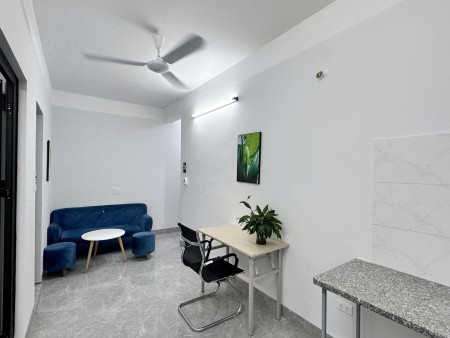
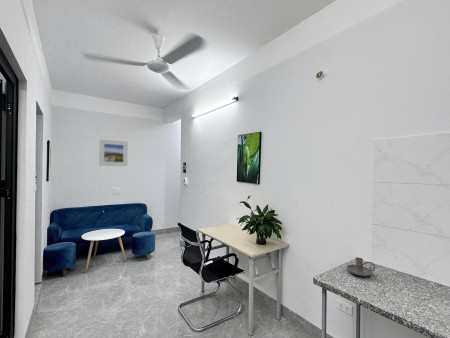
+ candle holder [346,256,376,277]
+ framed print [98,139,129,167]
